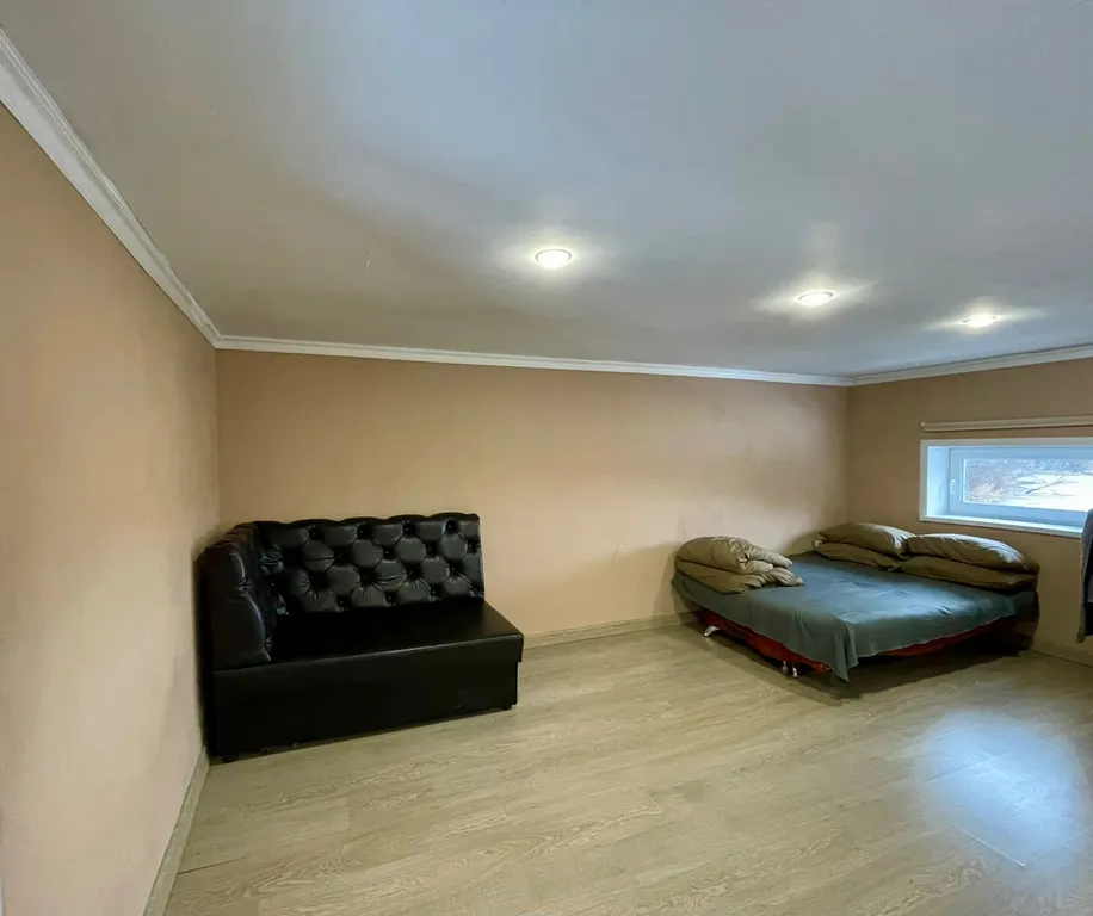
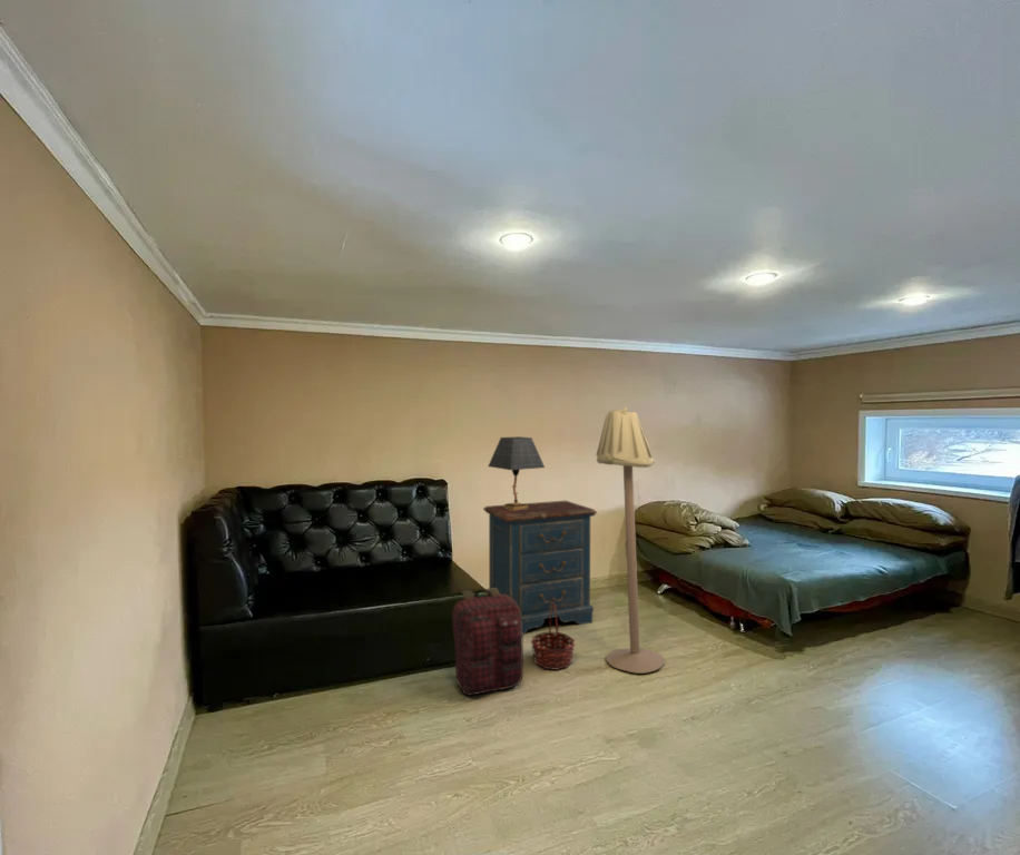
+ table lamp [487,435,546,510]
+ basket [530,602,576,671]
+ floor lamp [596,406,666,675]
+ backpack [451,588,524,697]
+ dresser [482,500,598,636]
